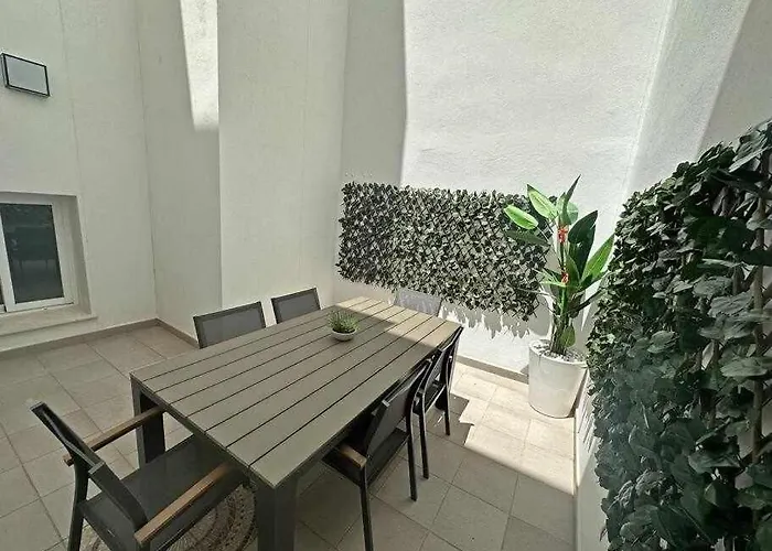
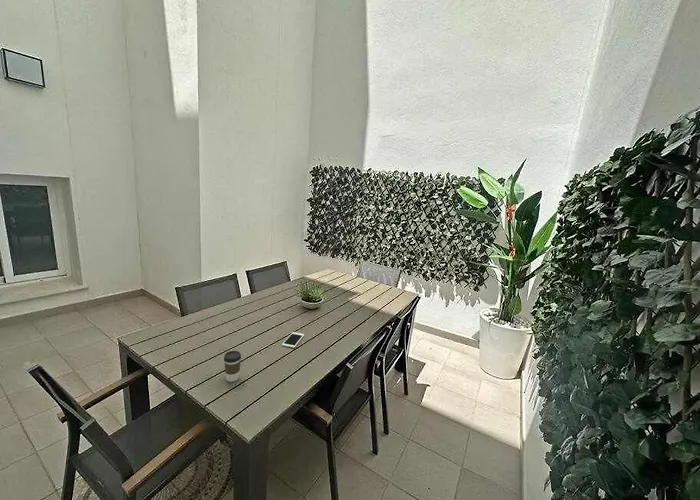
+ cell phone [281,331,305,349]
+ coffee cup [223,350,242,383]
